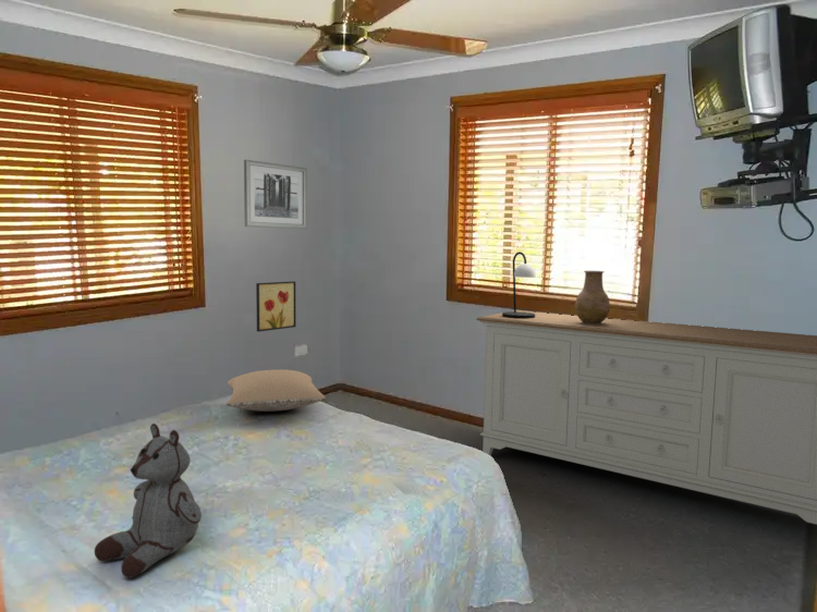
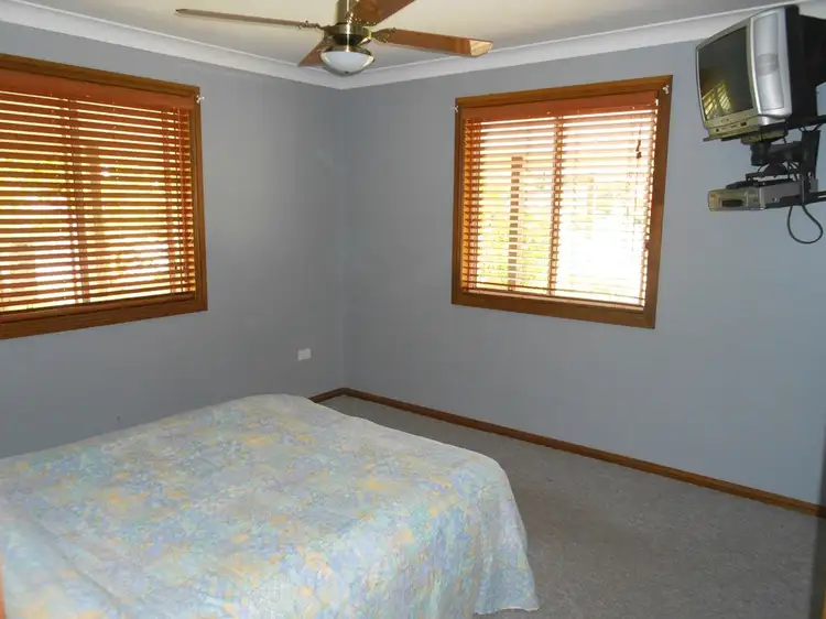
- wall art [255,280,297,332]
- table lamp [501,250,537,319]
- wall art [243,159,308,230]
- sideboard [476,309,817,525]
- vase [574,270,611,325]
- pillow [225,368,327,413]
- stuffed bear [94,423,203,578]
